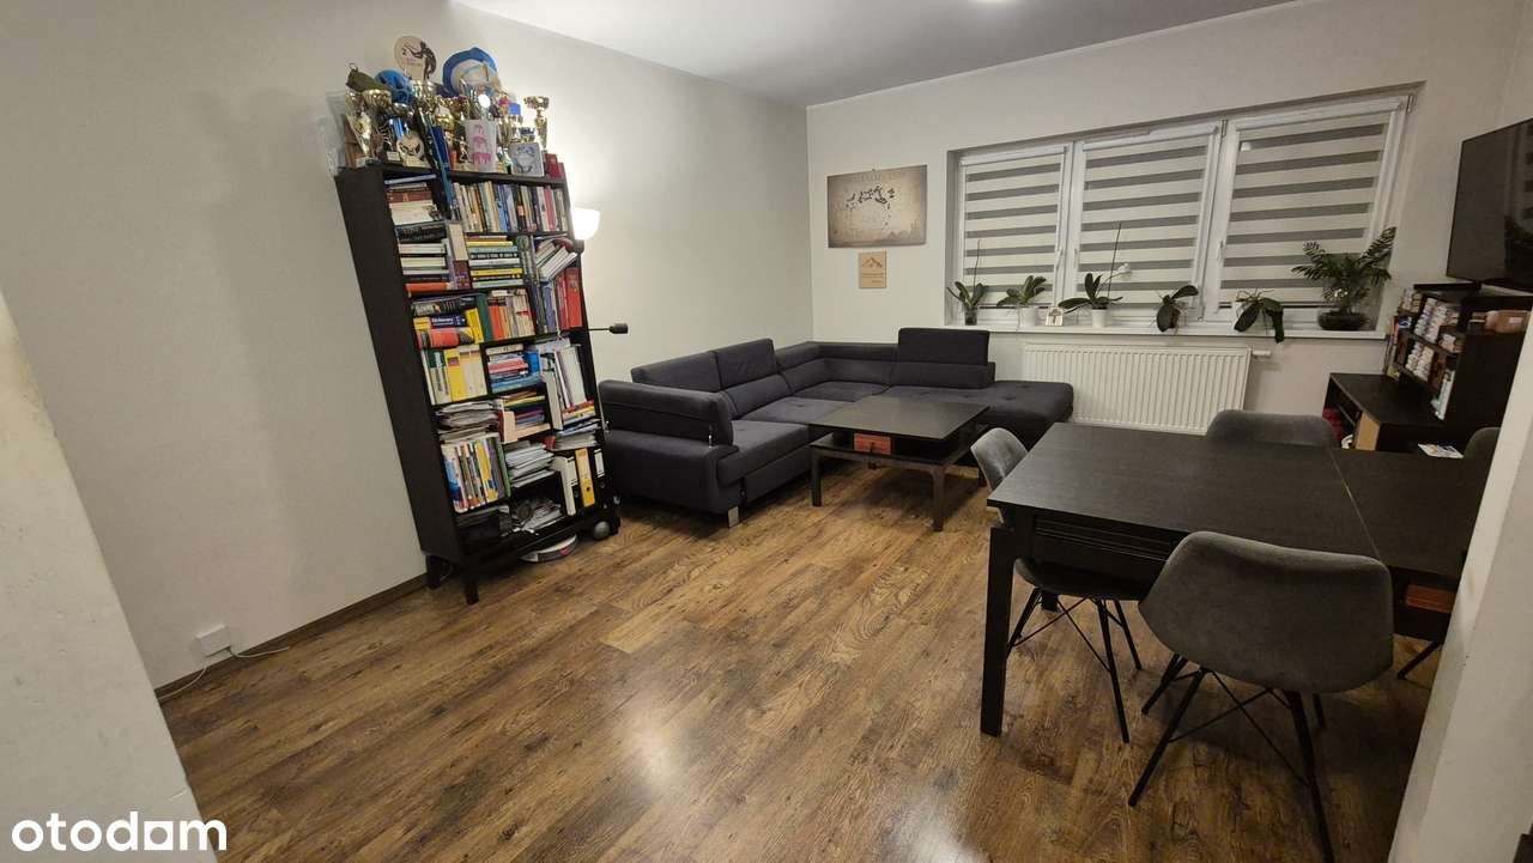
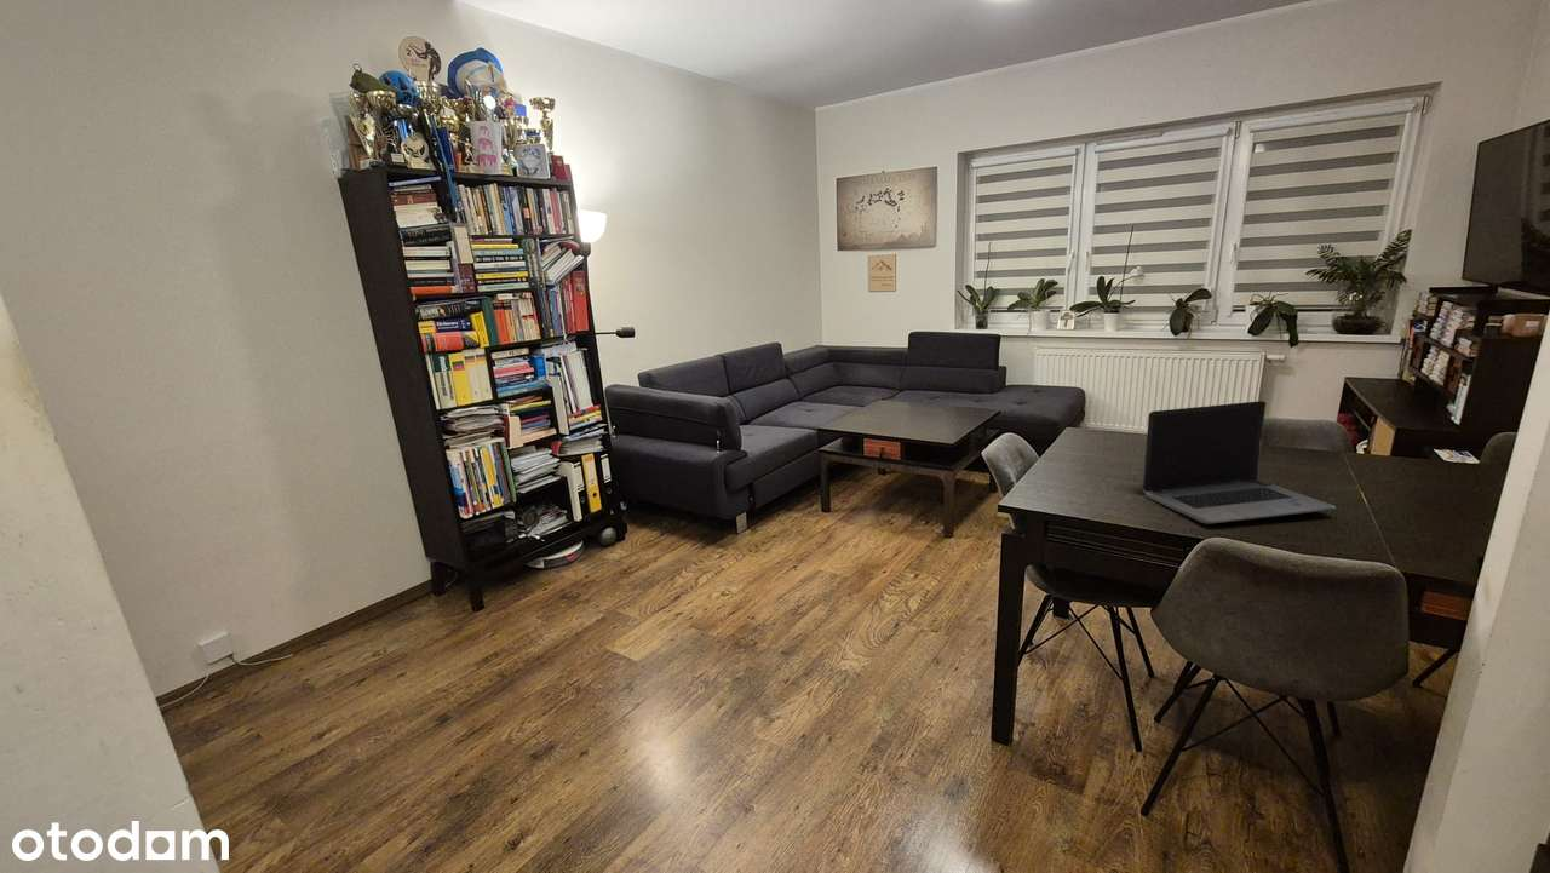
+ laptop computer [1142,400,1337,525]
